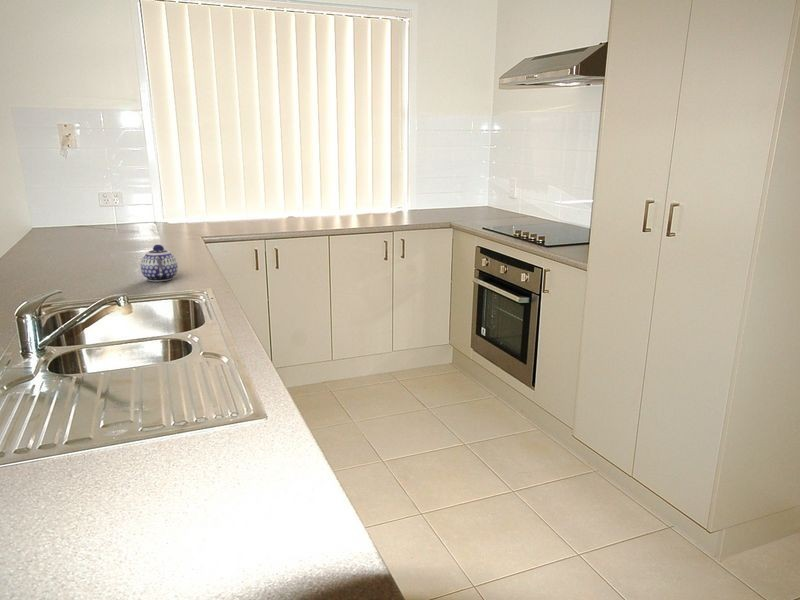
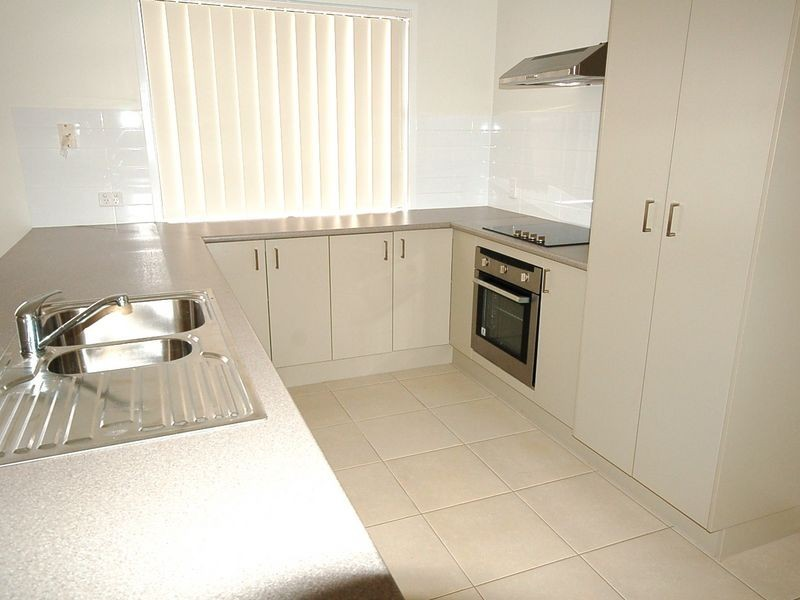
- teapot [140,244,179,283]
